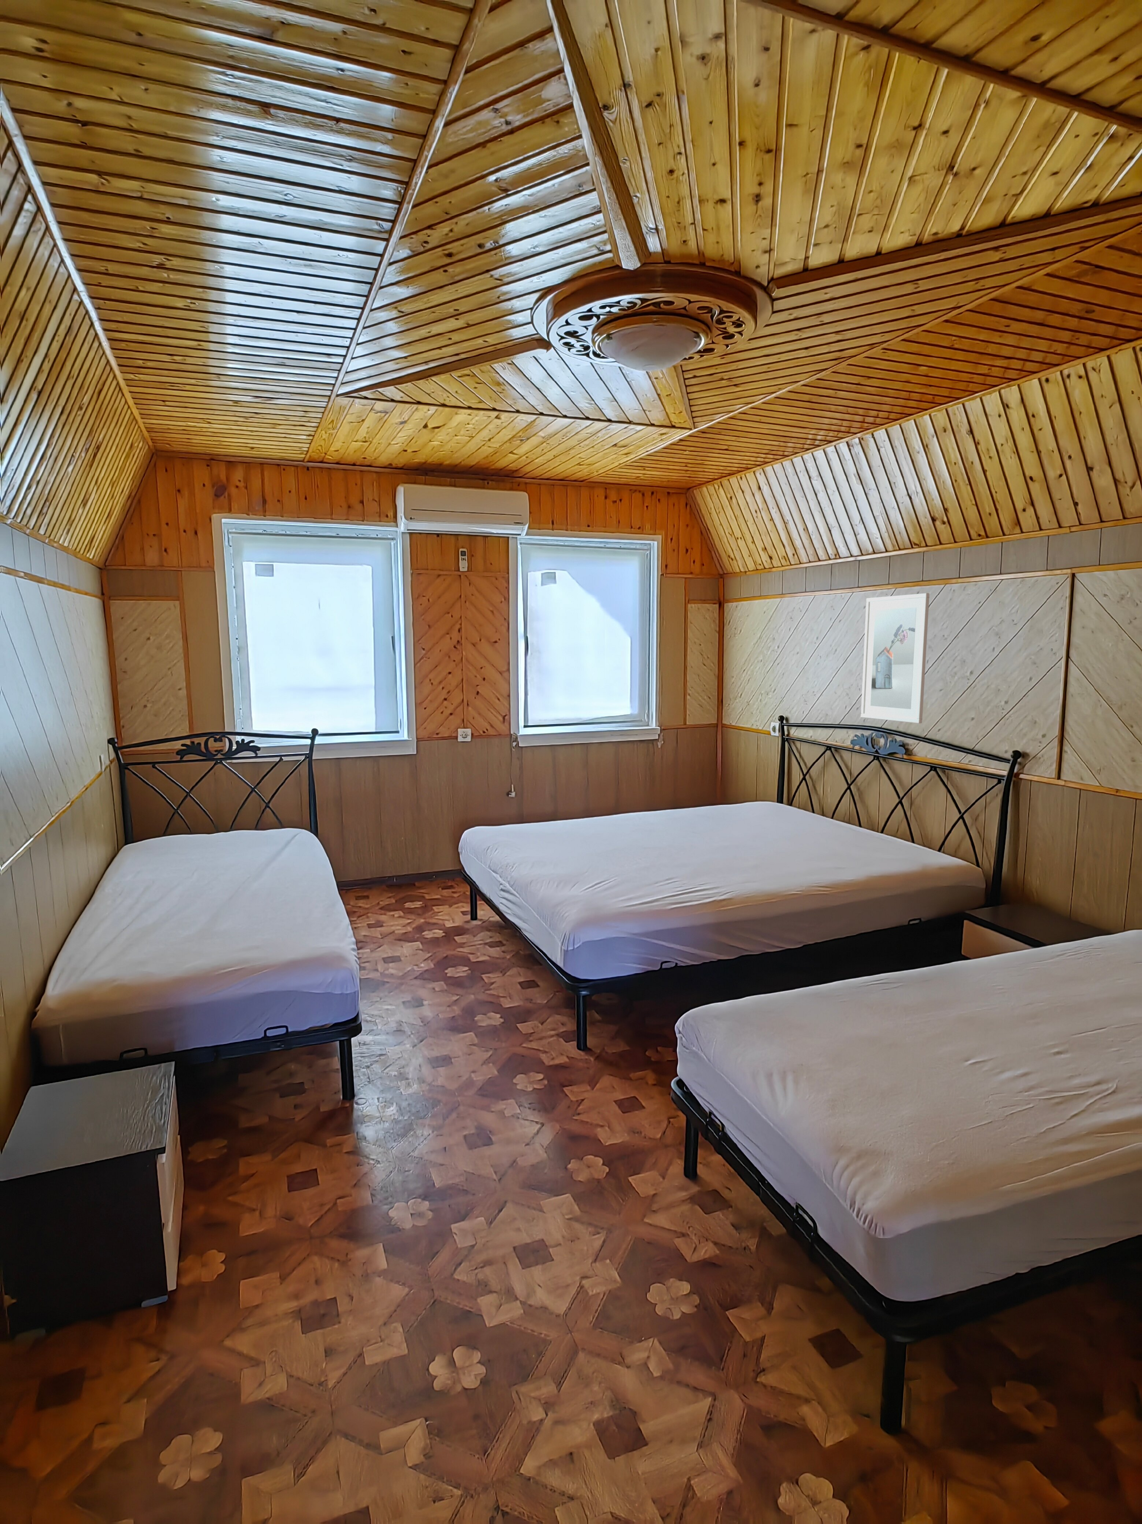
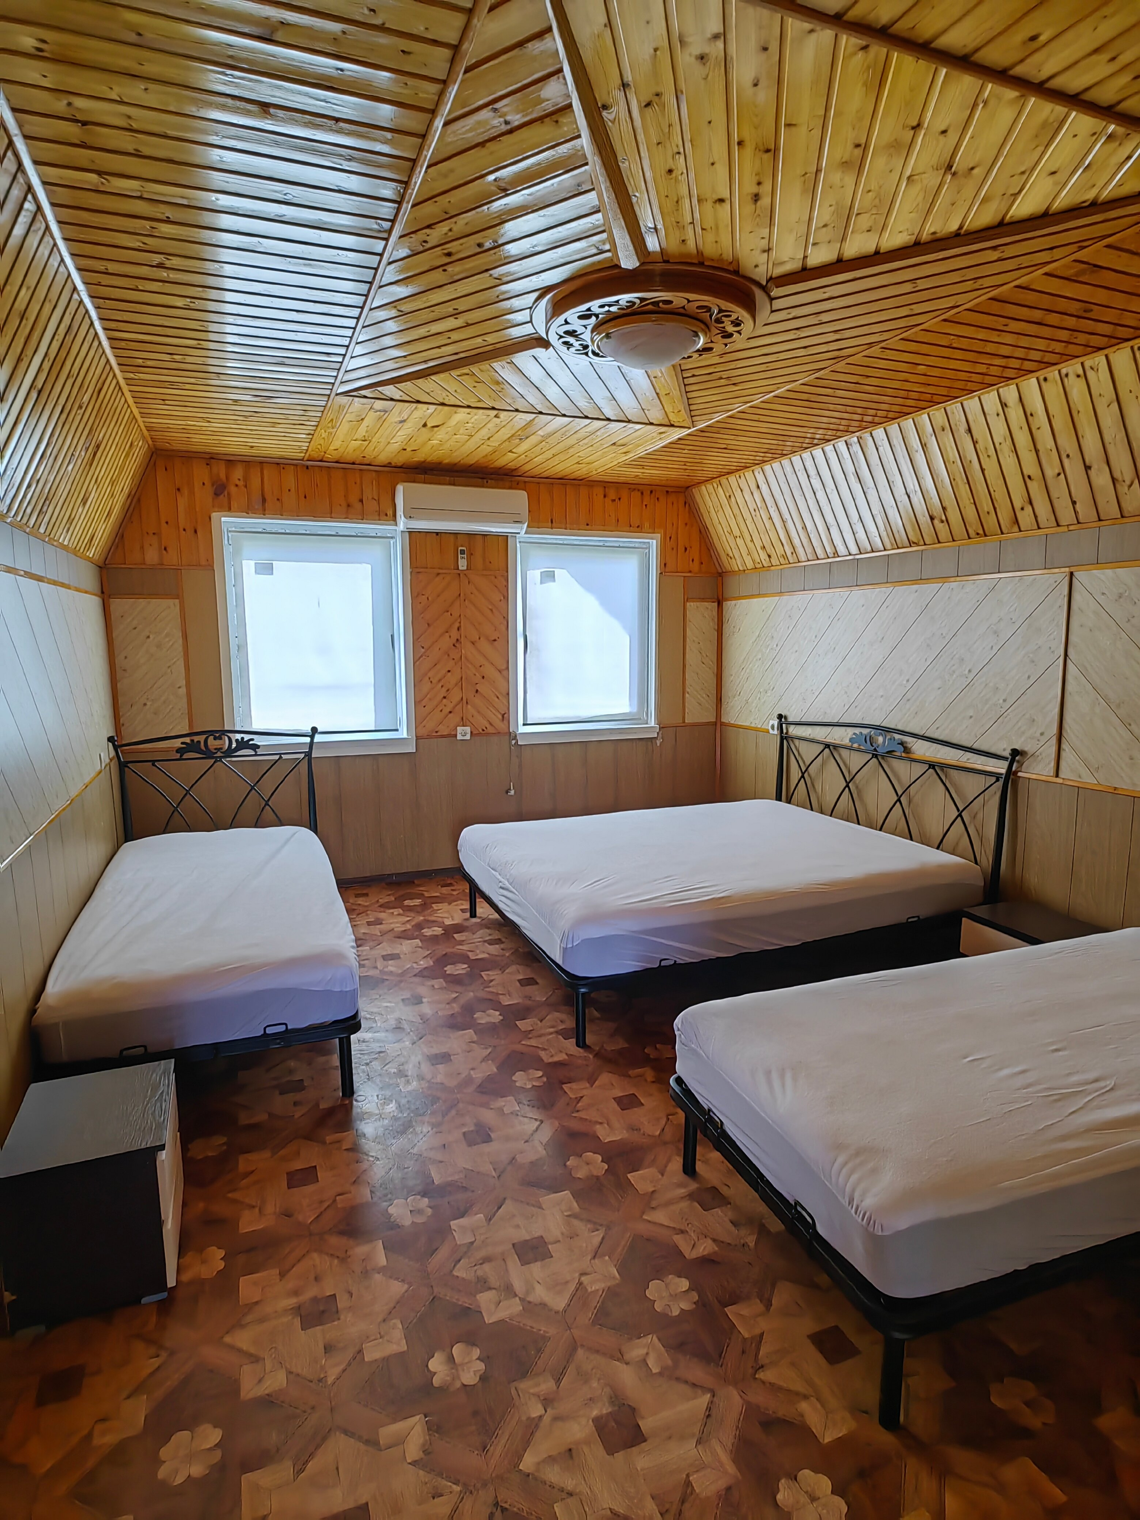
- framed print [860,593,930,724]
